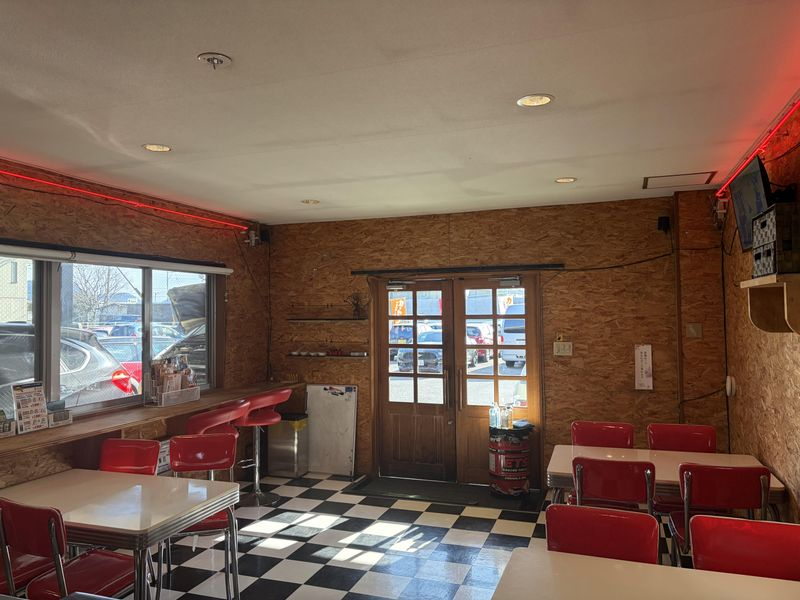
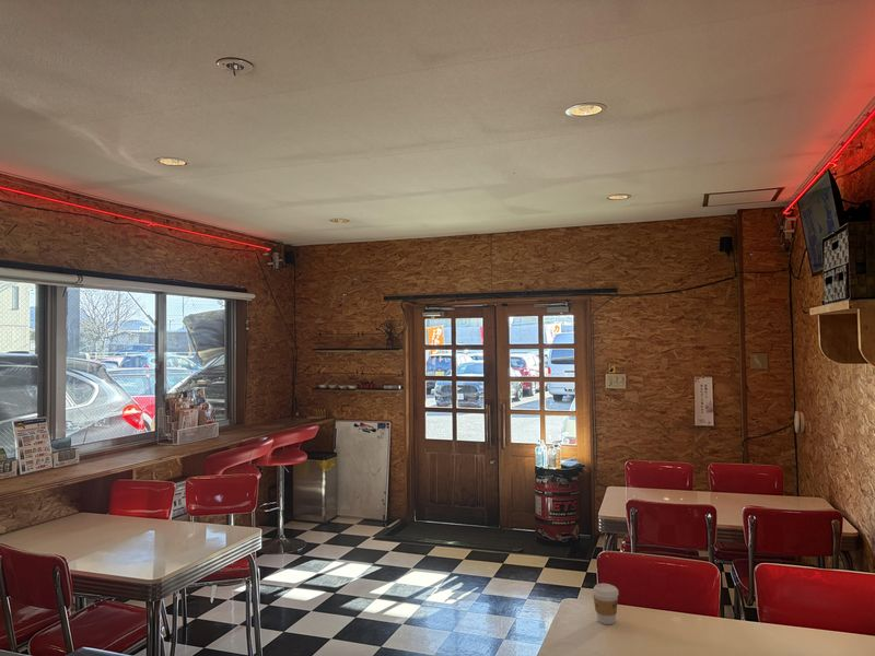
+ coffee cup [592,583,620,625]
